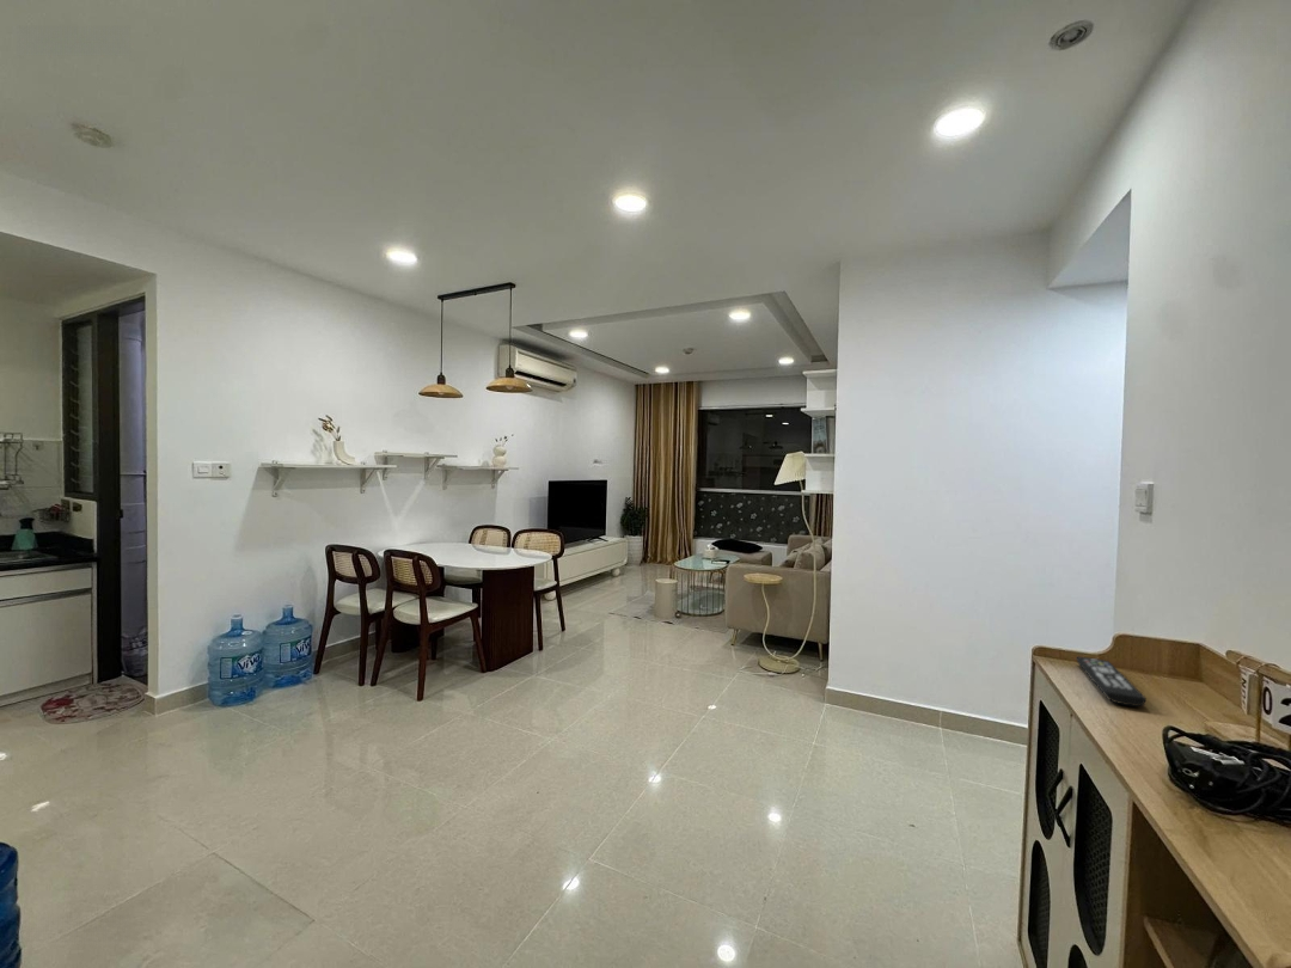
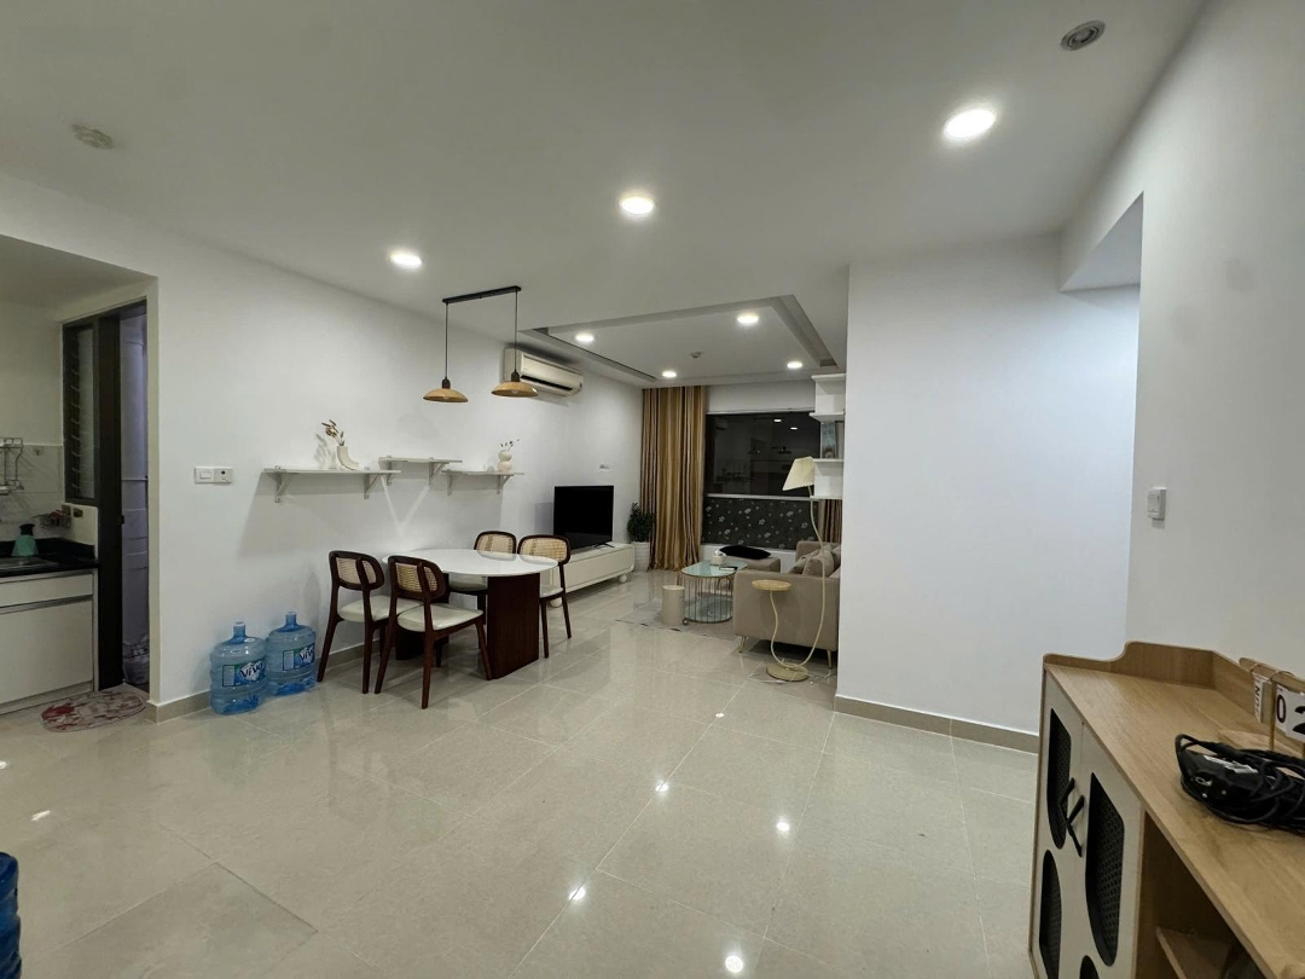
- remote control [1076,656,1148,707]
